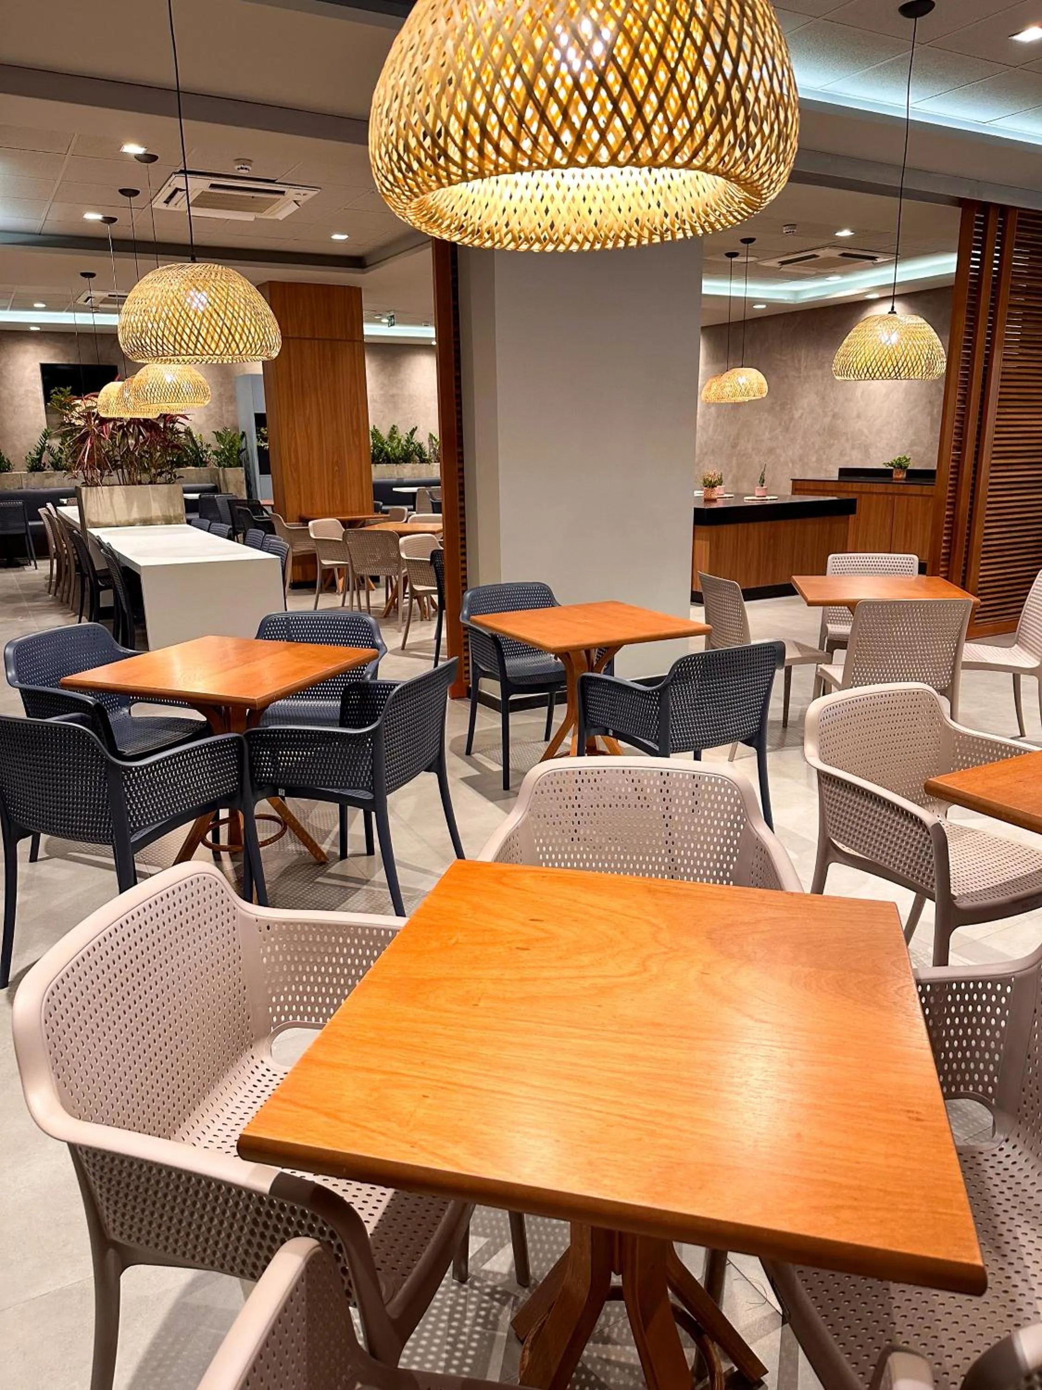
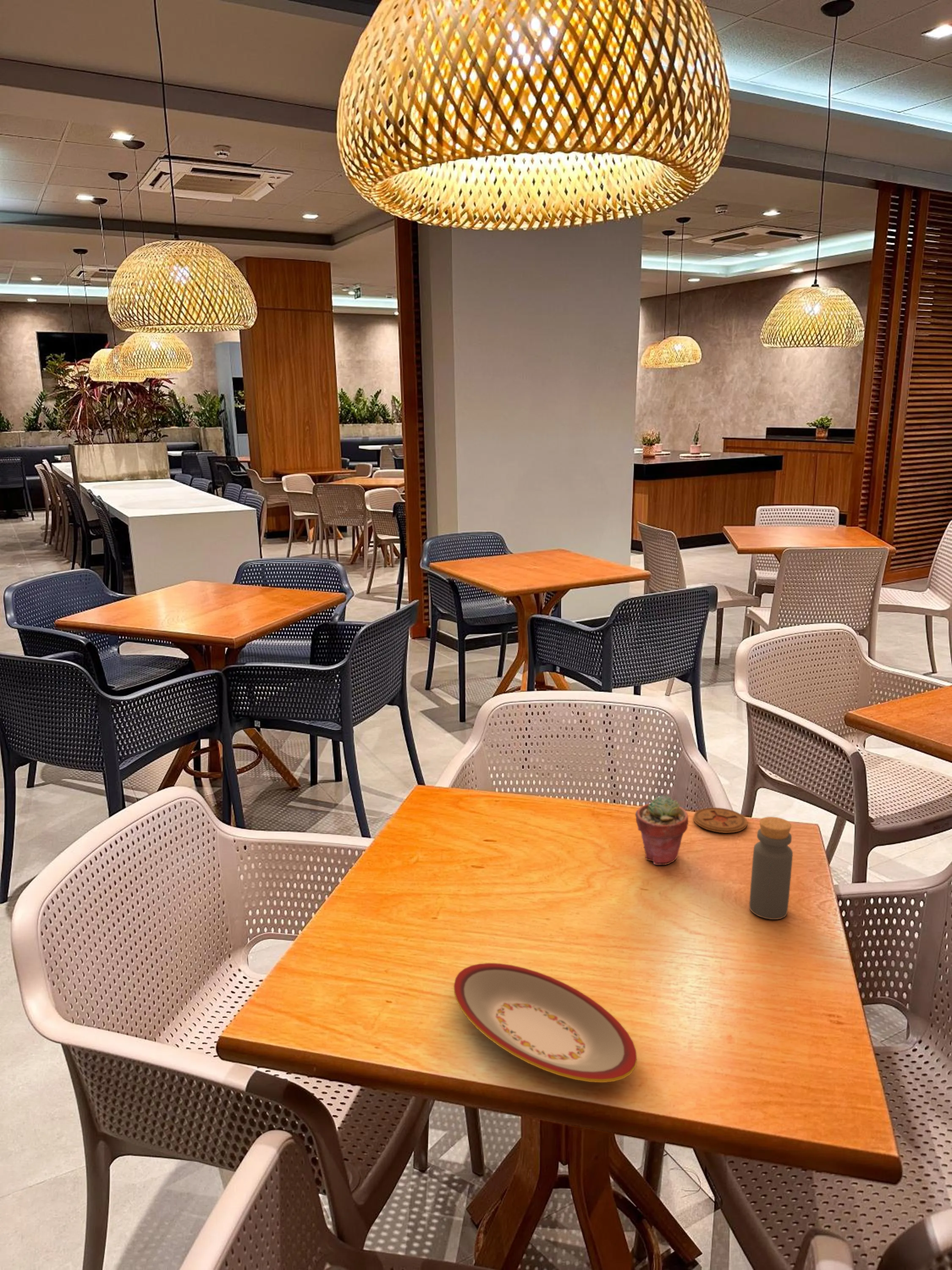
+ bottle [749,816,793,920]
+ plate [453,963,638,1083]
+ potted succulent [635,795,689,865]
+ coaster [693,807,748,834]
